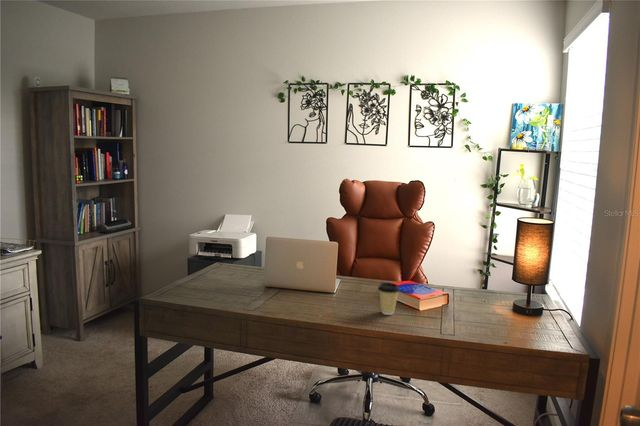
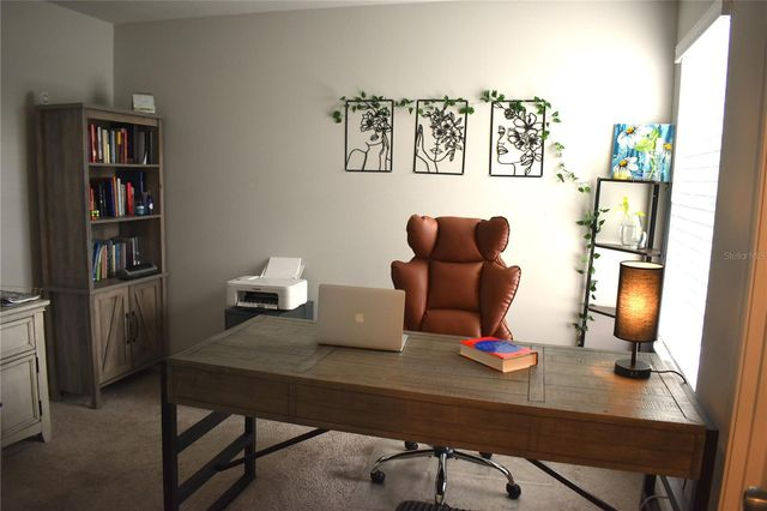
- coffee cup [377,281,401,316]
